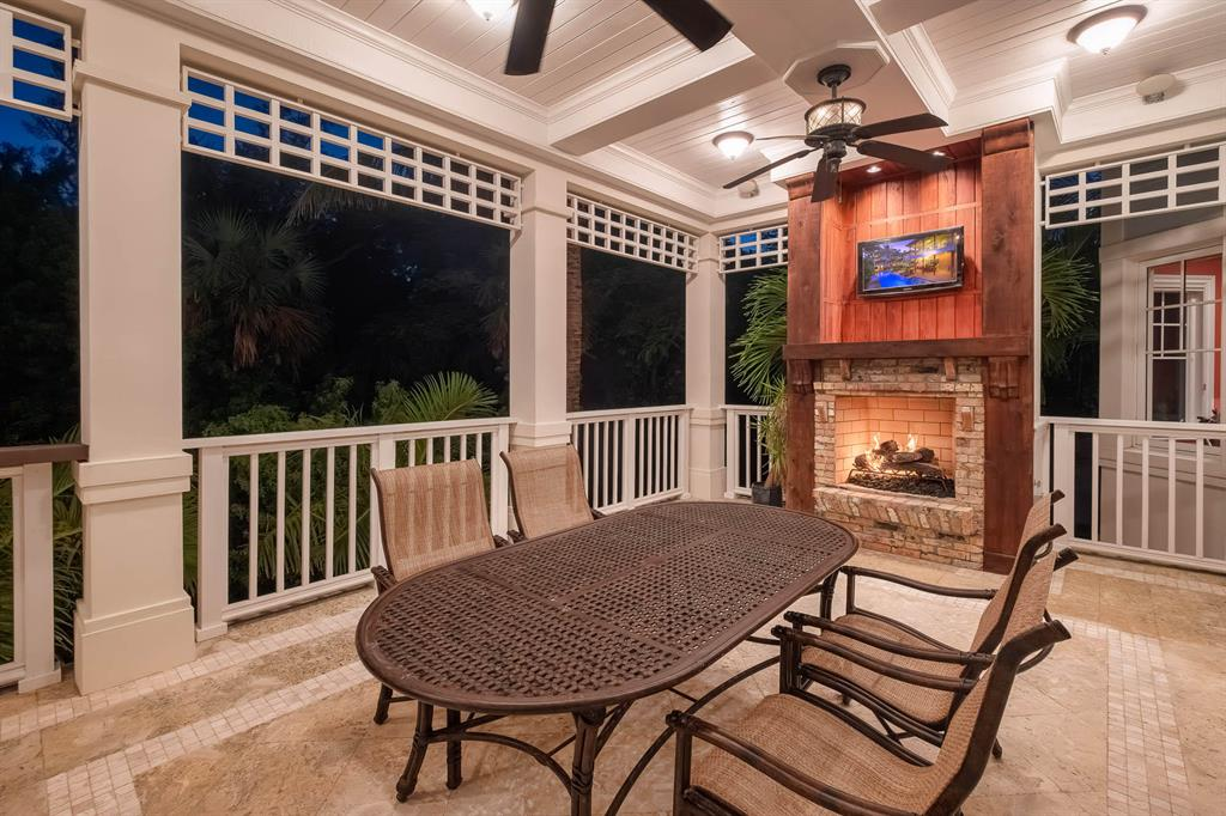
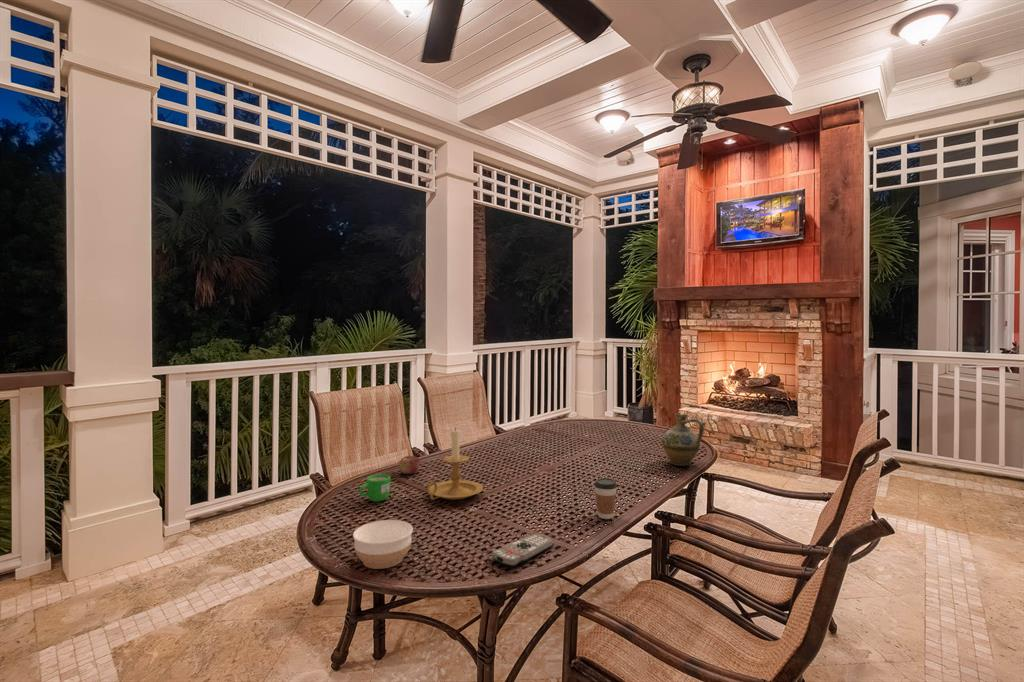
+ candle holder [425,427,484,501]
+ mug [358,473,392,502]
+ coffee cup [593,477,618,520]
+ bowl [352,519,414,570]
+ apple [398,454,421,475]
+ remote control [491,533,554,568]
+ pitcher [661,412,707,467]
